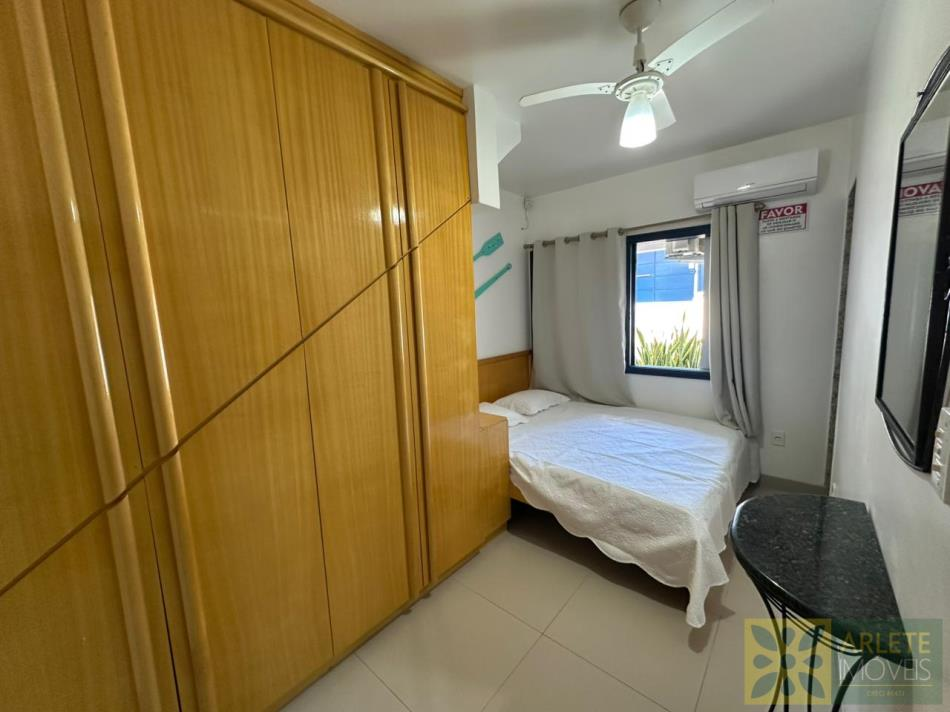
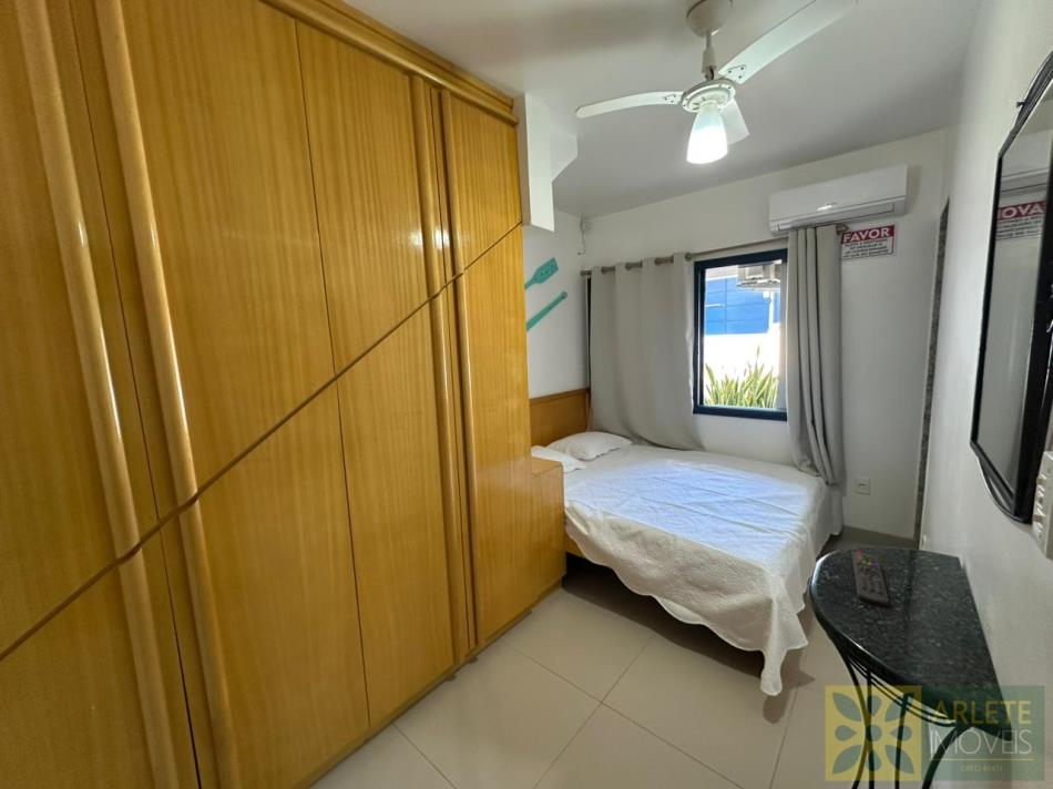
+ remote control [851,551,890,608]
